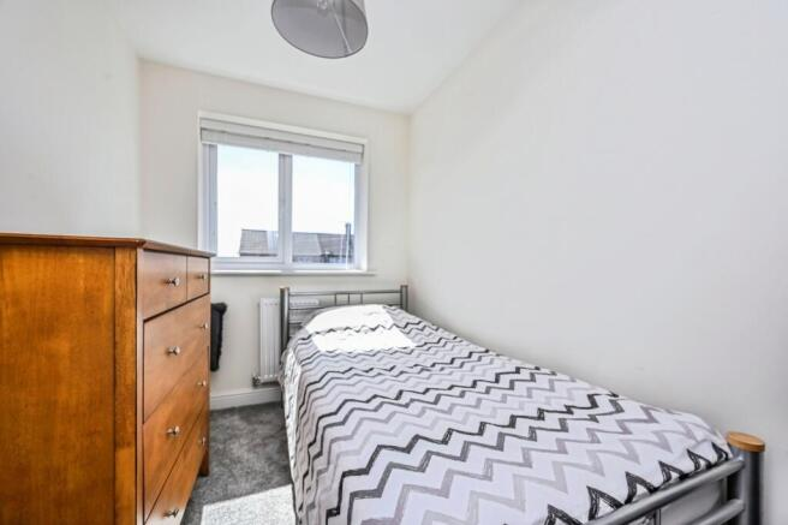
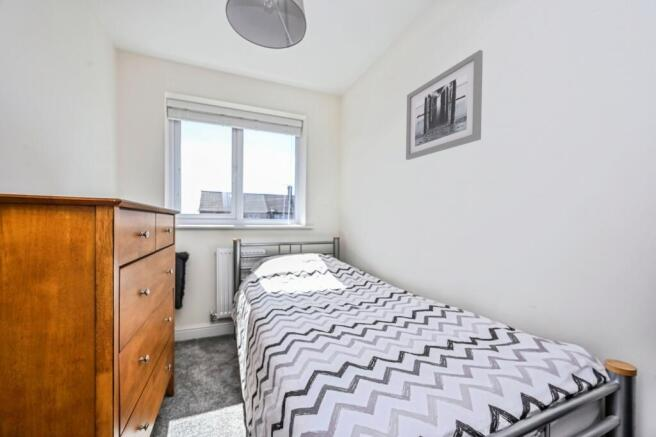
+ wall art [405,49,484,161]
